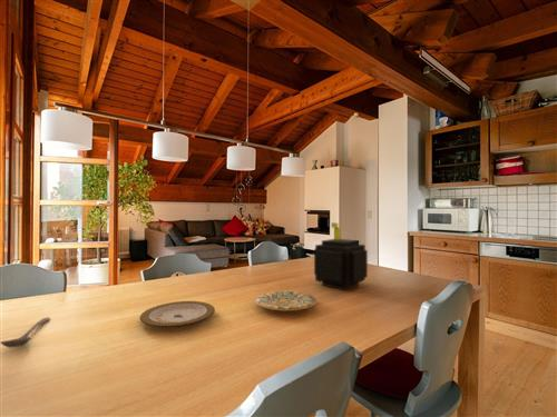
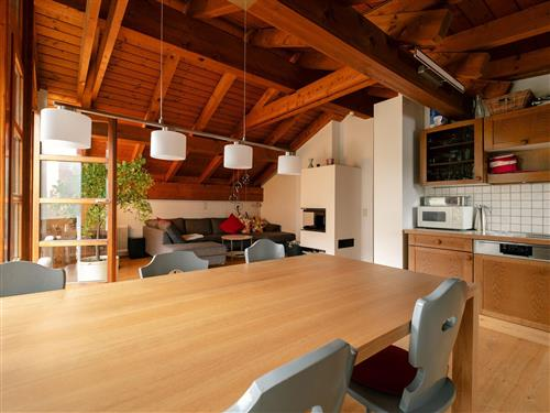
- plant pot [313,221,369,291]
- stirrer [0,316,51,349]
- plate [254,290,317,312]
- plate [139,300,216,328]
